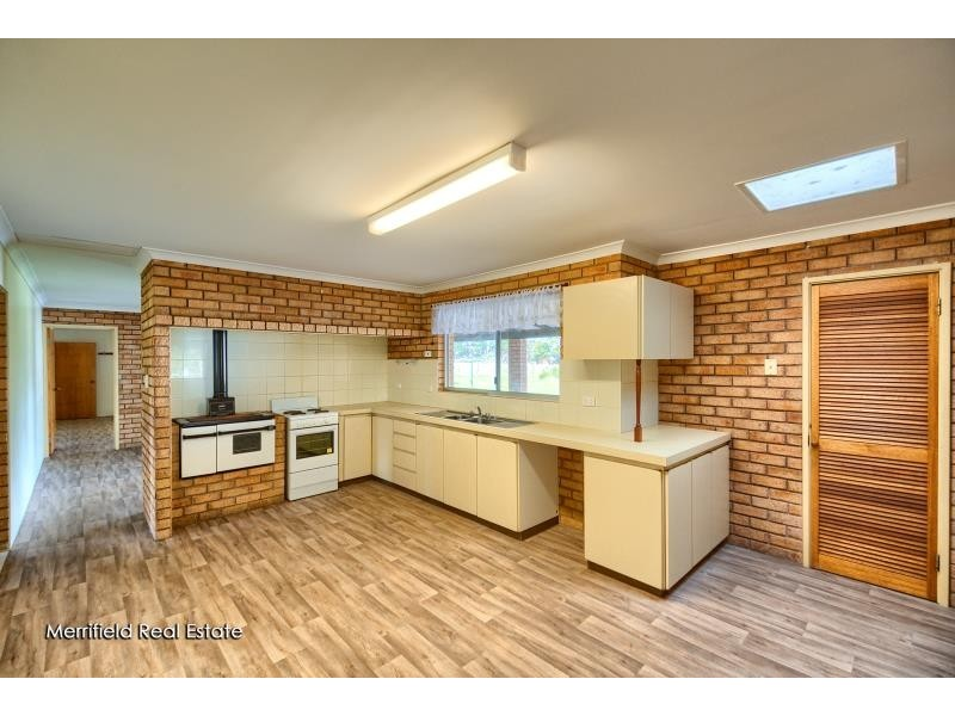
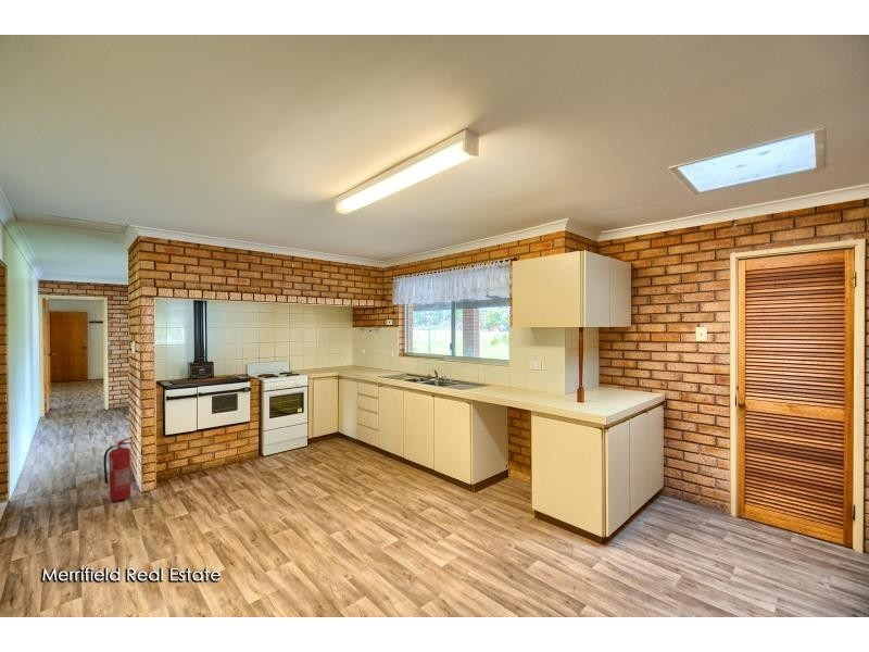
+ fire extinguisher [102,436,135,503]
